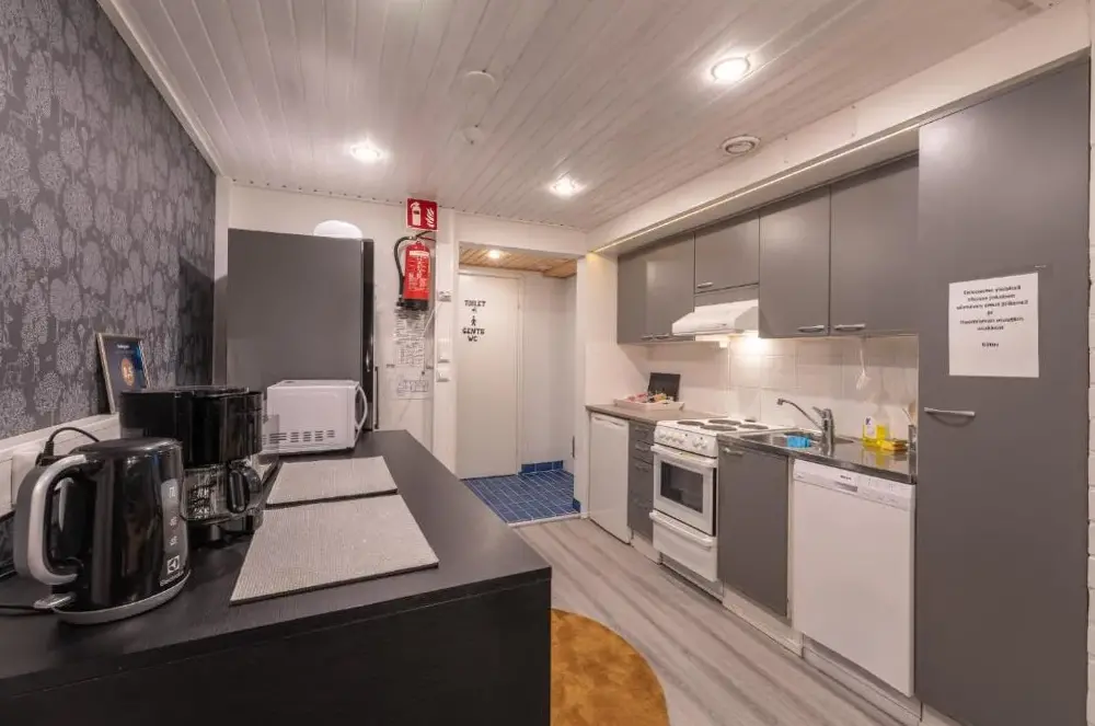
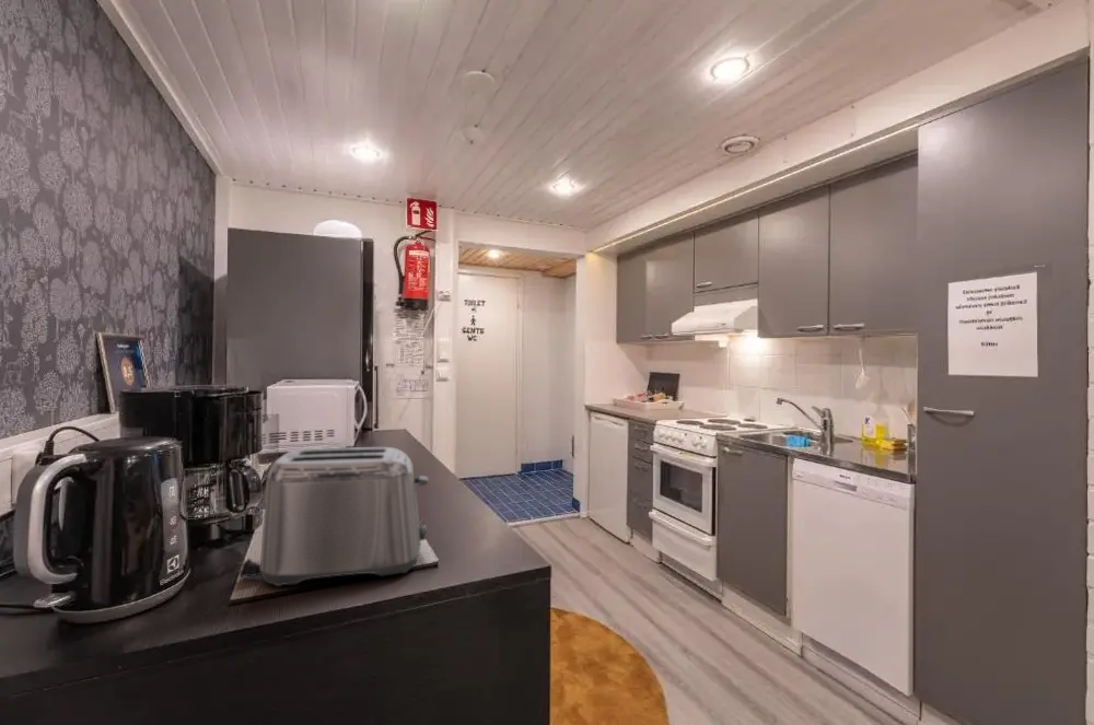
+ toaster [236,446,429,587]
